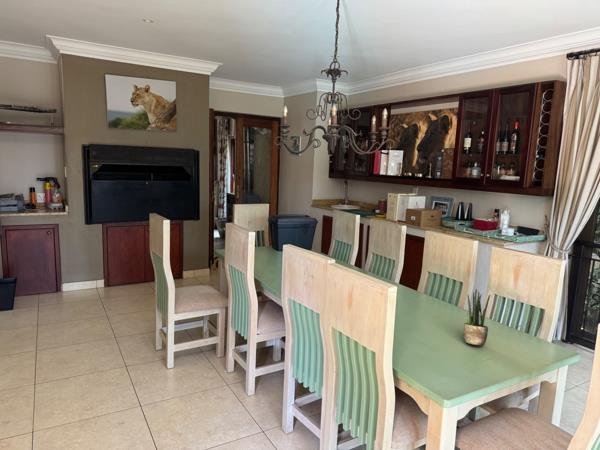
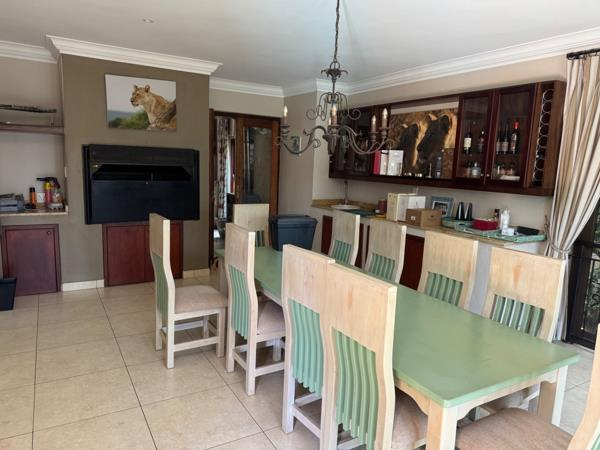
- potted plant [463,288,491,346]
